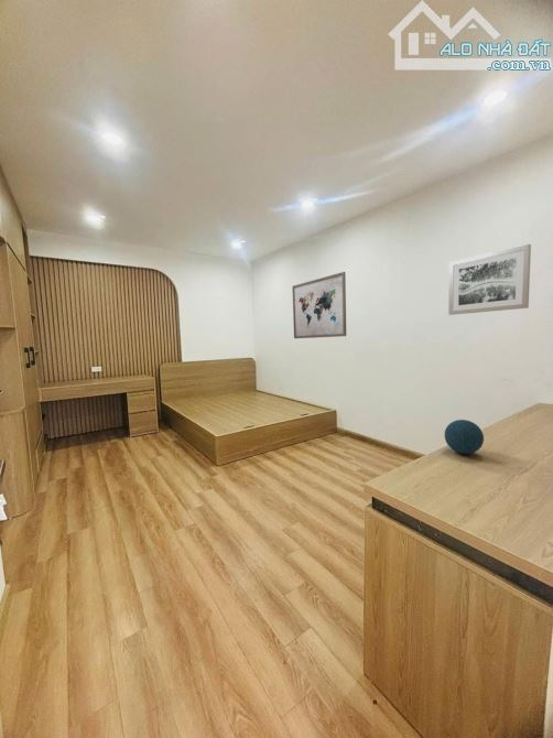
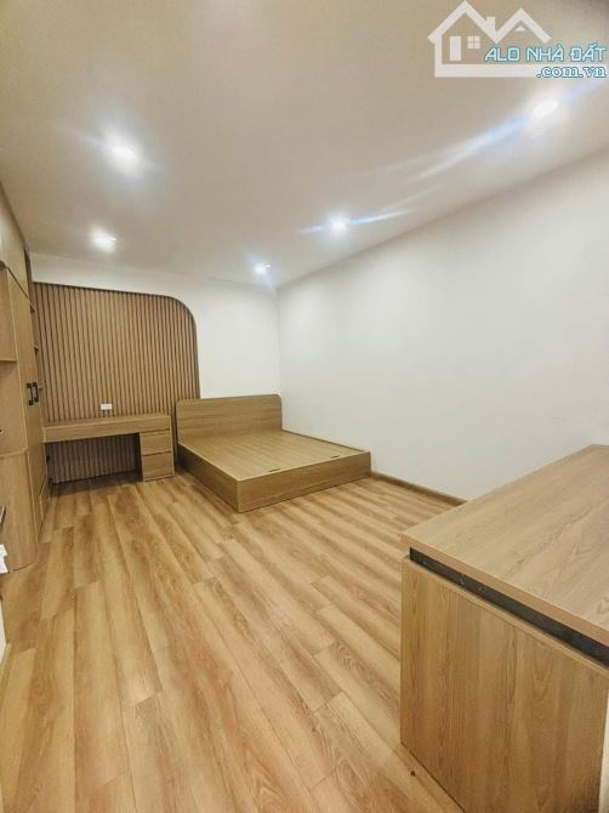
- wall art [291,271,347,339]
- wall art [447,243,532,316]
- decorative orb [444,419,485,455]
